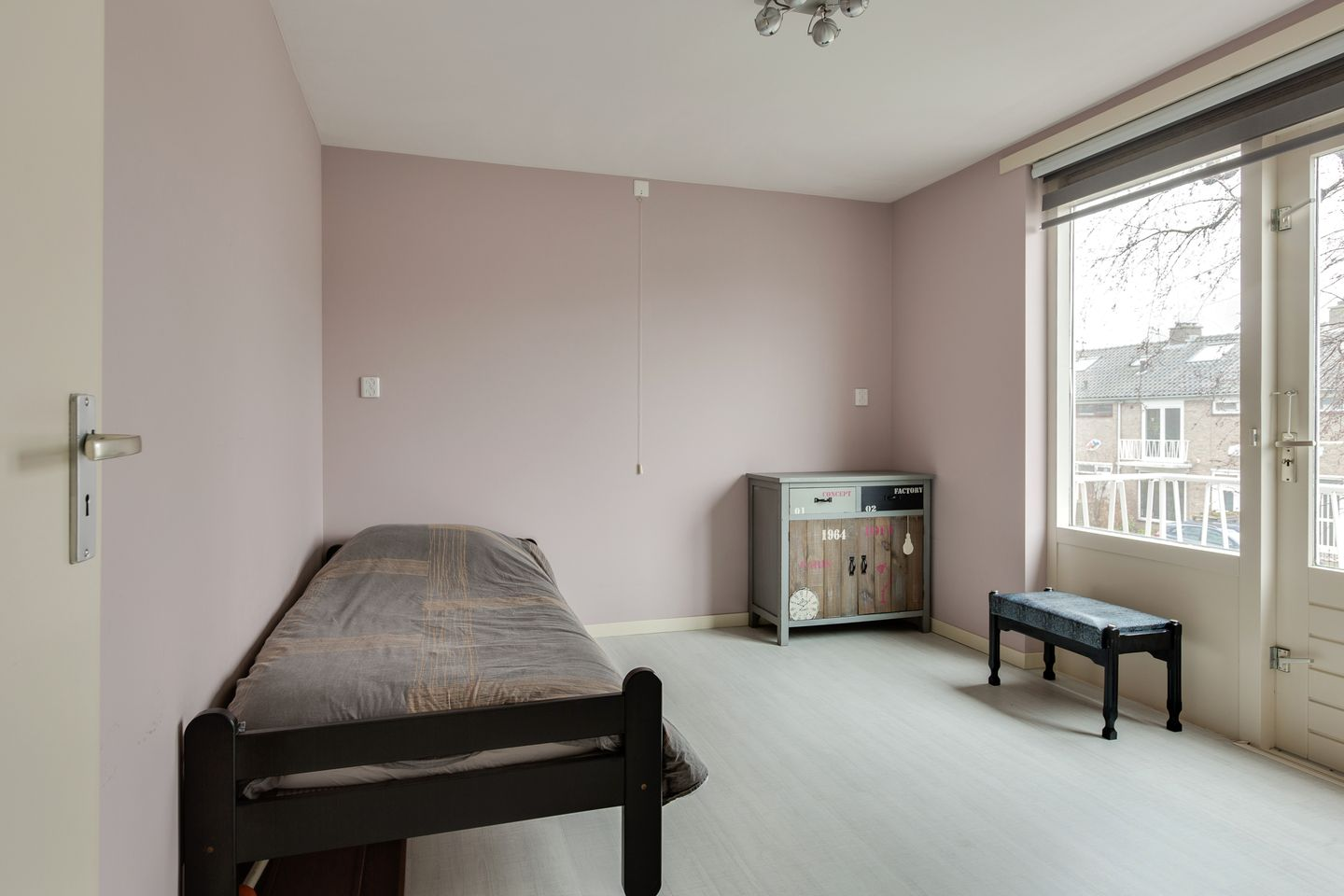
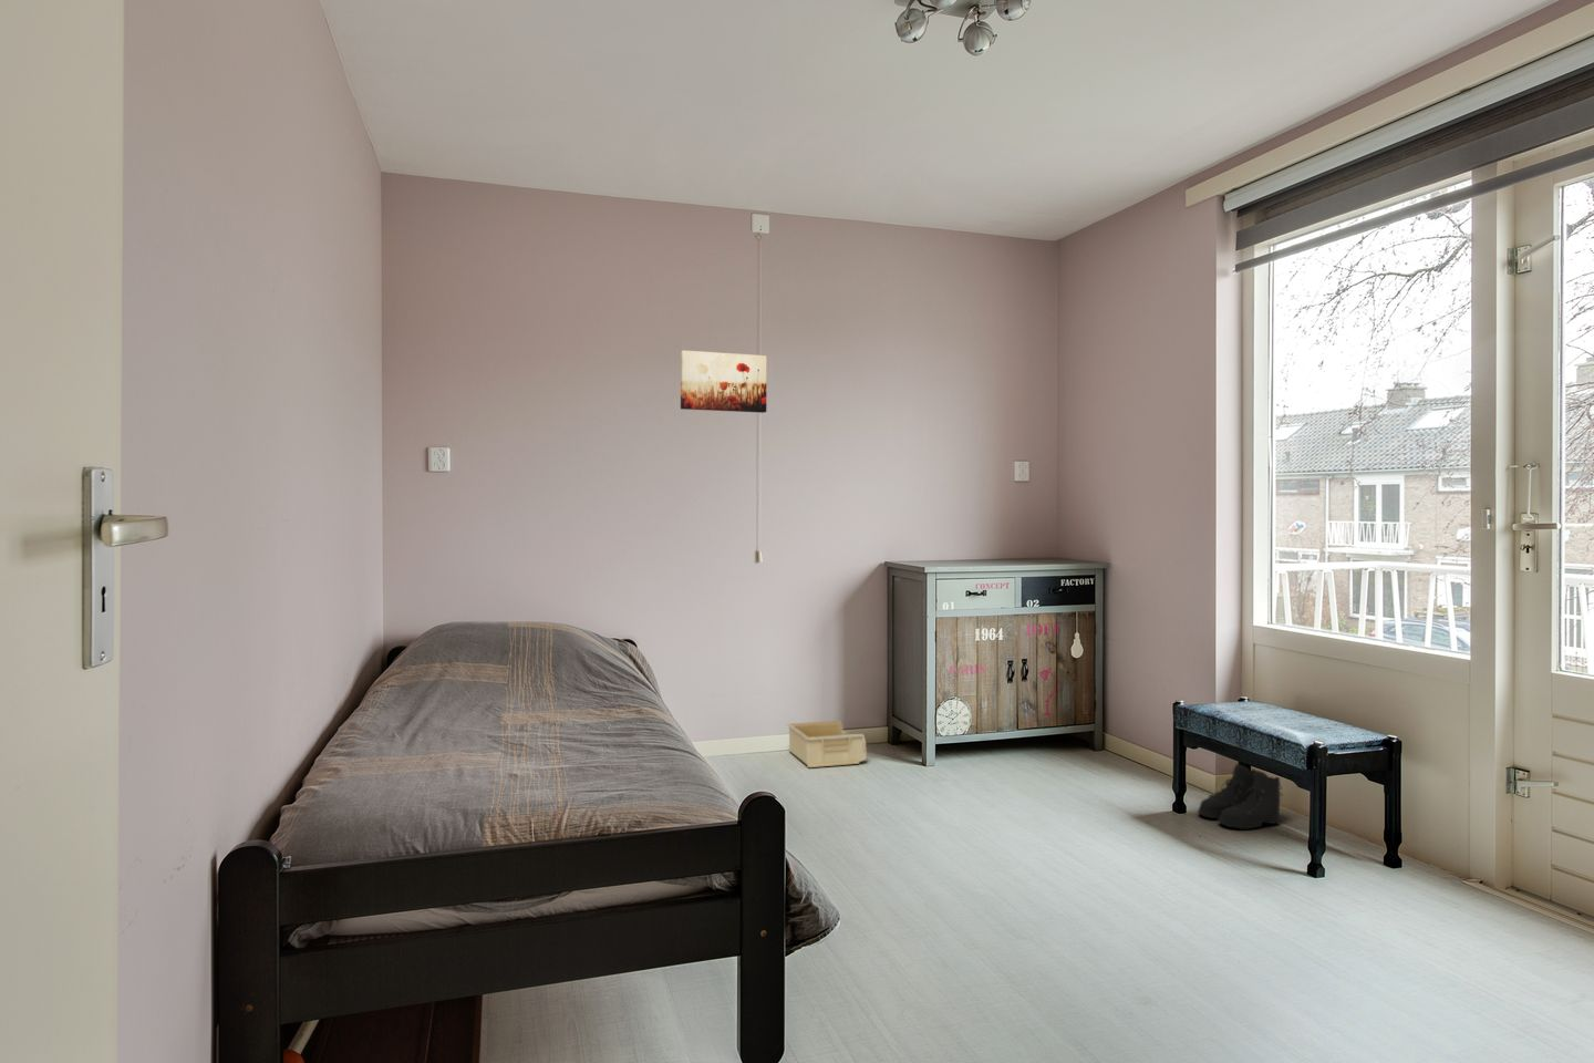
+ storage bin [786,720,868,769]
+ wall art [680,349,769,414]
+ boots [1197,763,1283,830]
